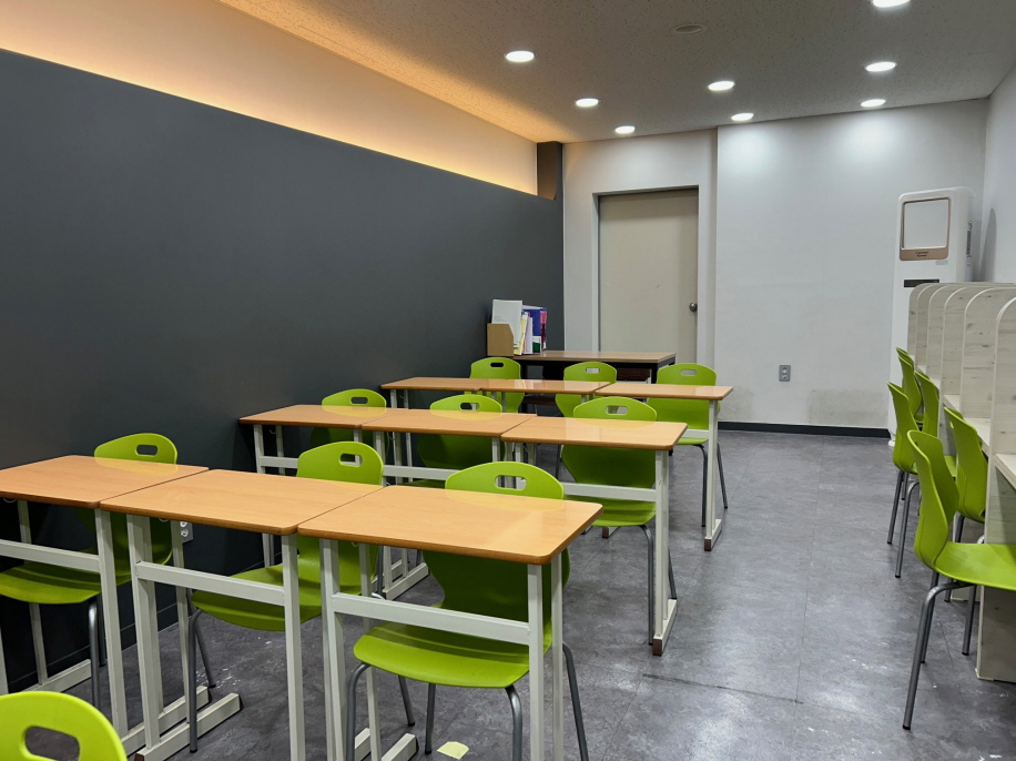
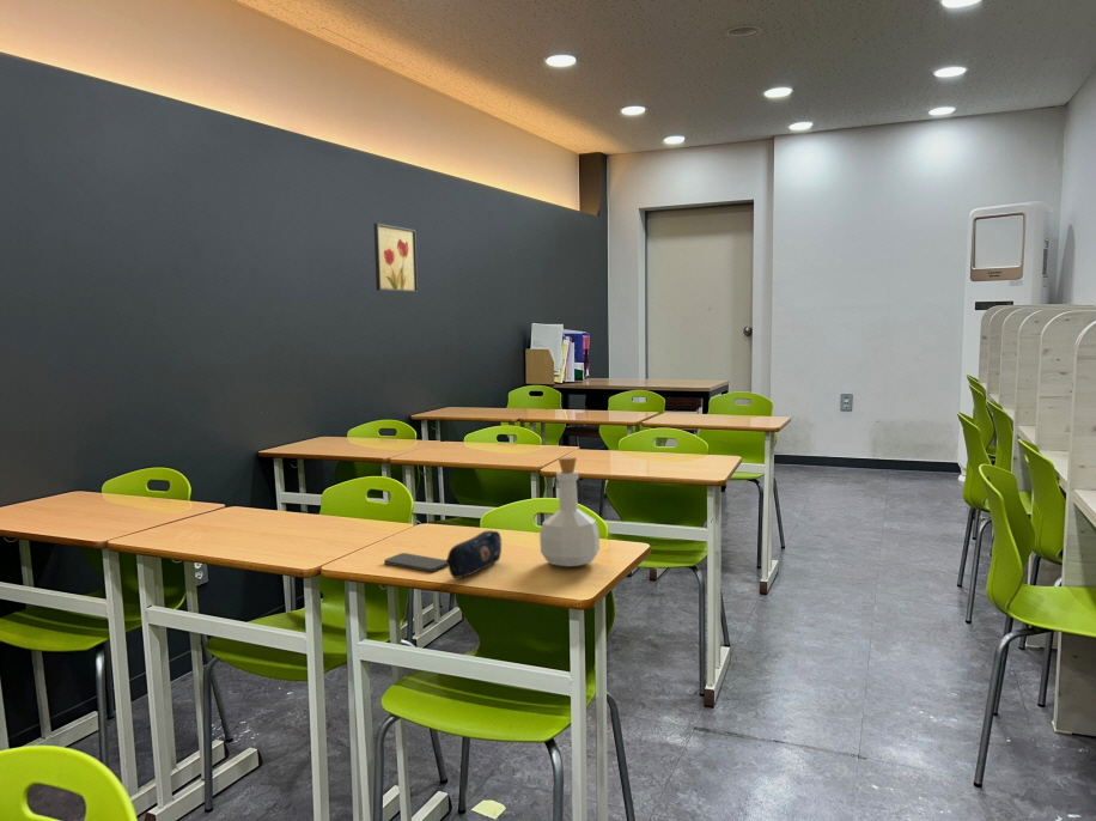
+ wall art [372,223,419,293]
+ bottle [538,456,601,567]
+ pencil case [445,529,503,579]
+ smartphone [383,552,447,573]
